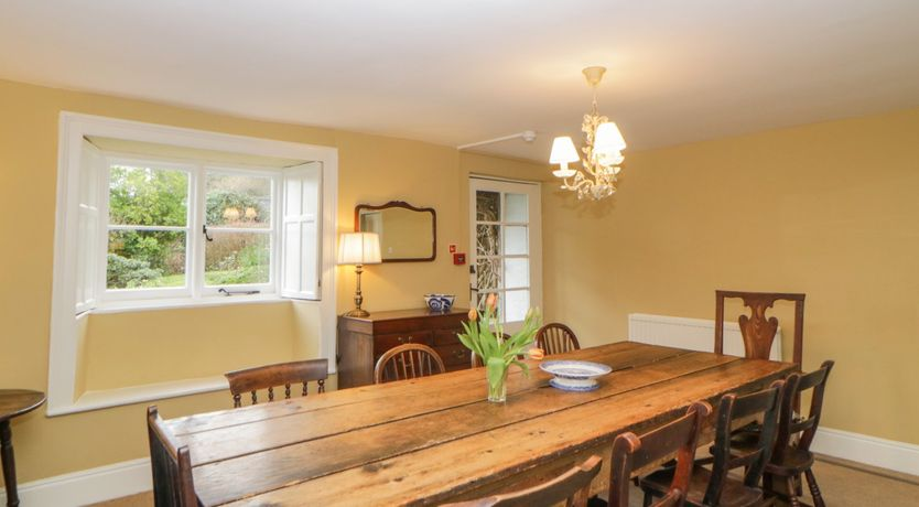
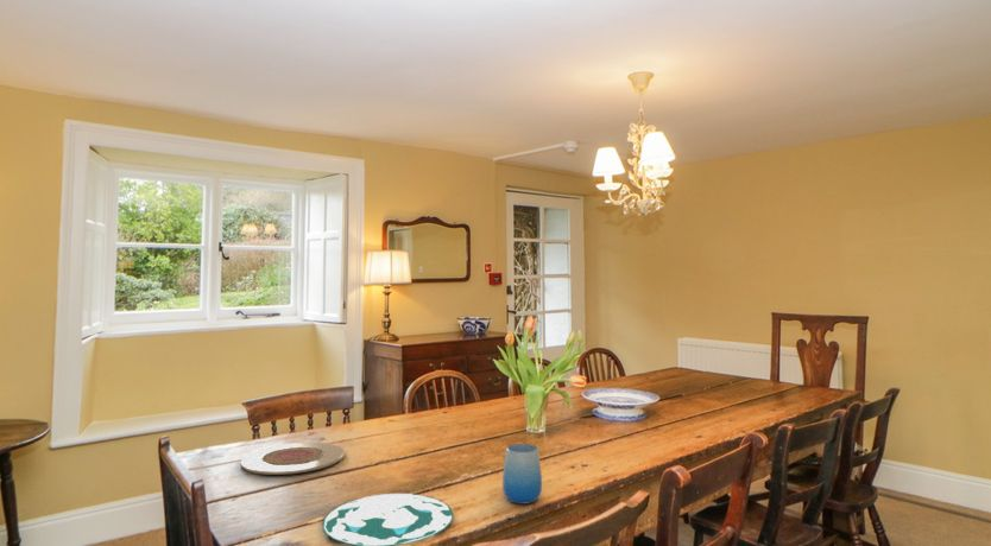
+ plate [321,493,454,546]
+ cup [501,443,543,506]
+ plate [239,442,346,476]
